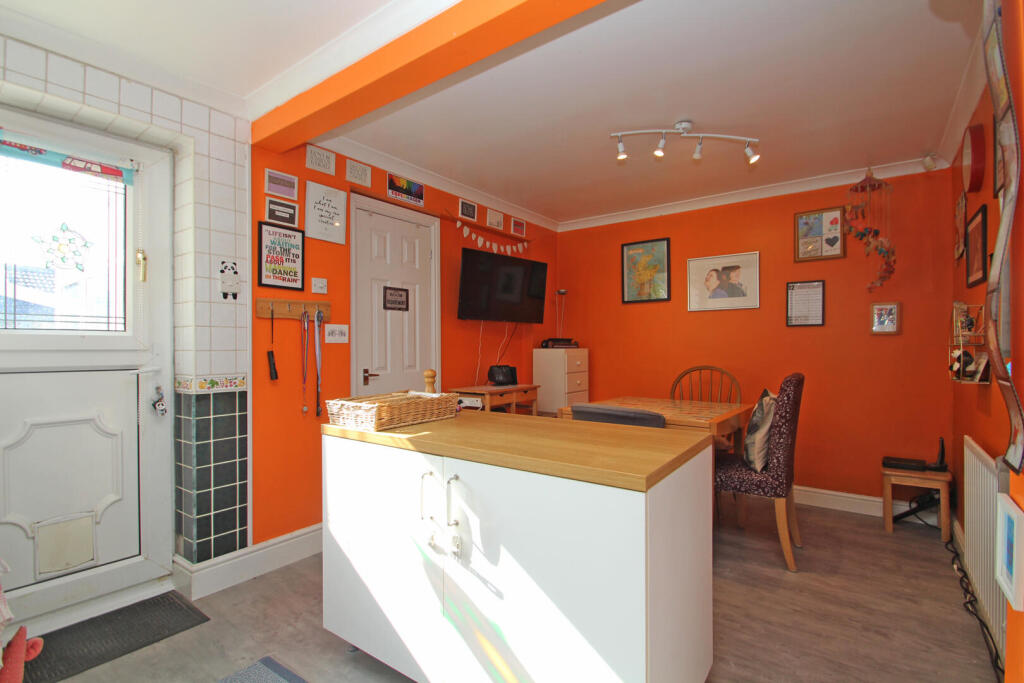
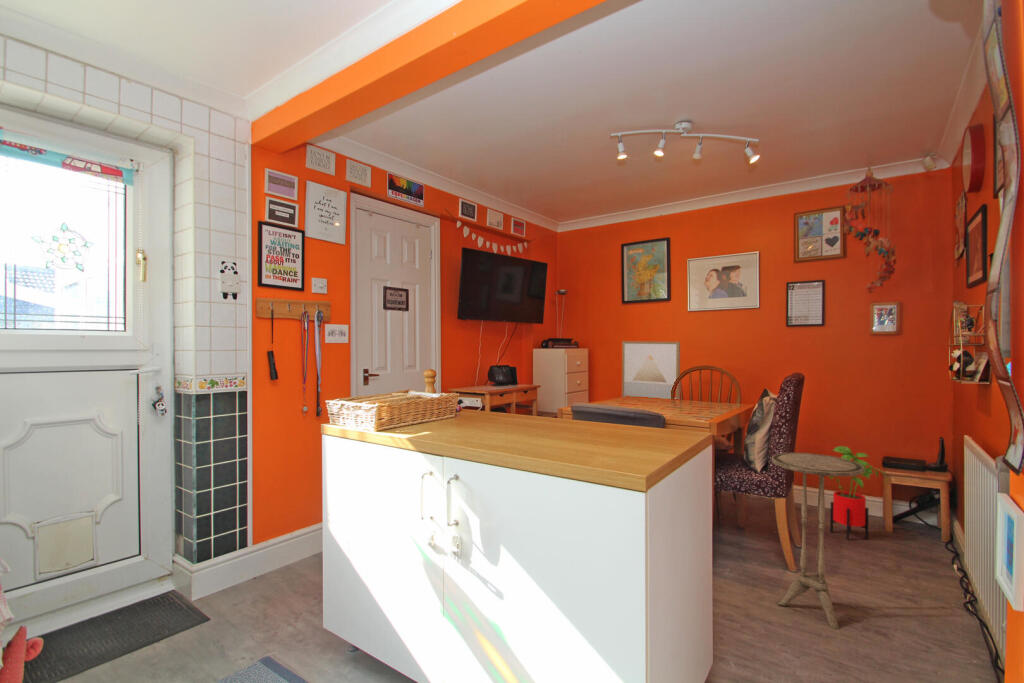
+ side table [770,452,865,631]
+ wall art [621,340,681,401]
+ house plant [828,445,888,541]
